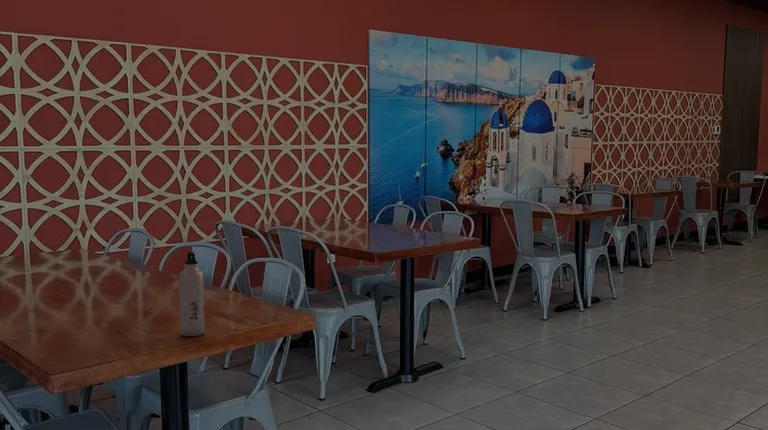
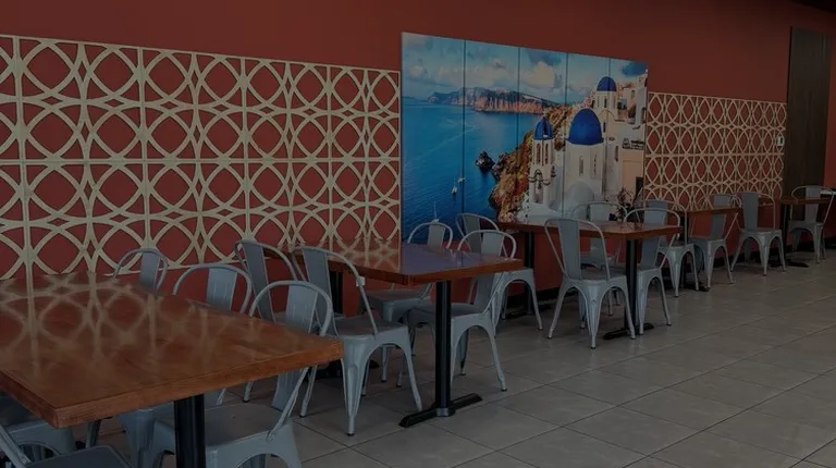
- water bottle [179,250,205,337]
